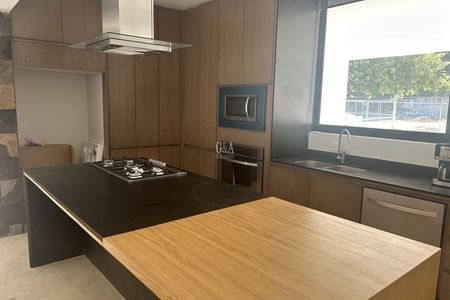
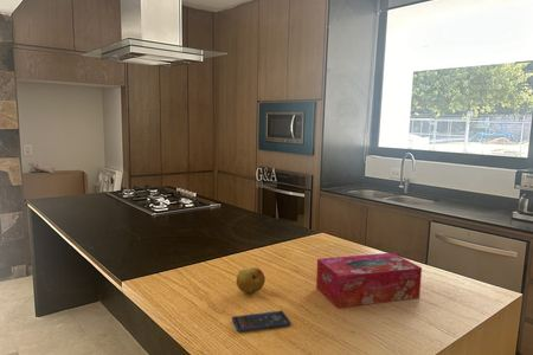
+ smartphone [231,310,293,333]
+ tissue box [315,252,423,309]
+ fruit [236,266,266,295]
